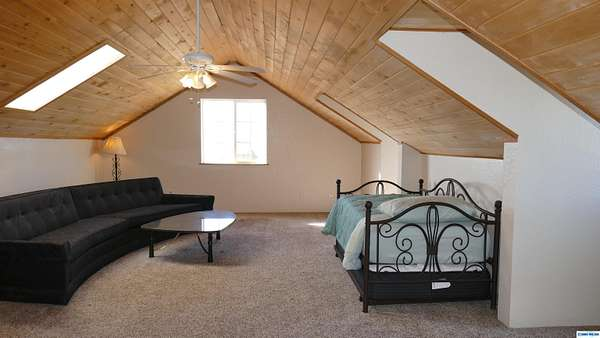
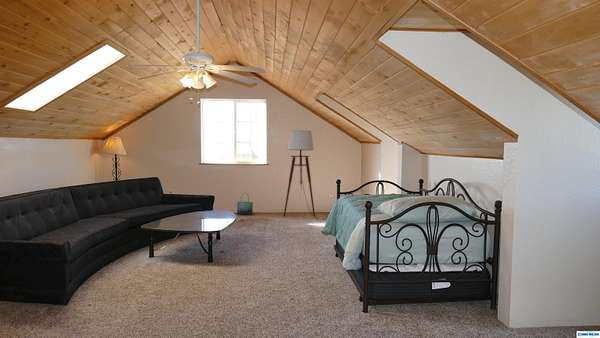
+ floor lamp [283,129,327,221]
+ basket [236,192,254,216]
